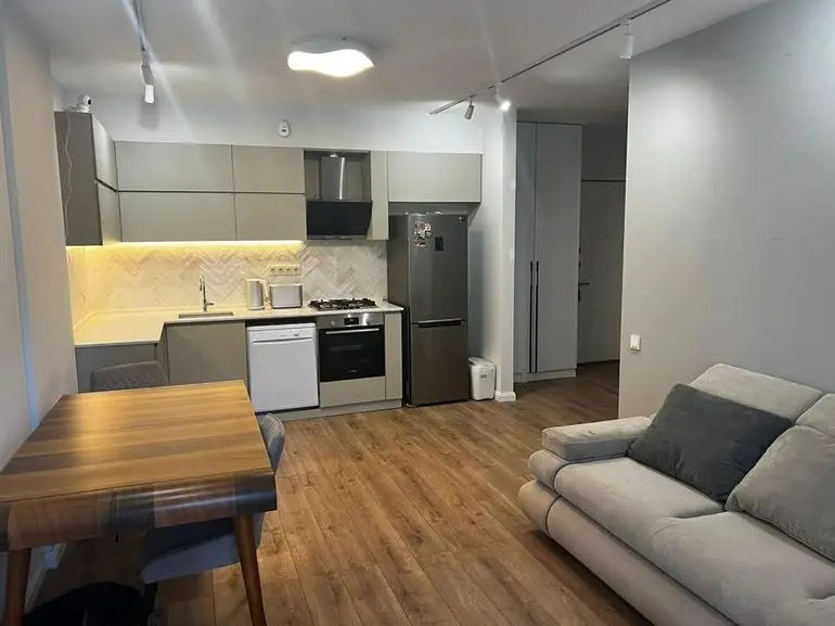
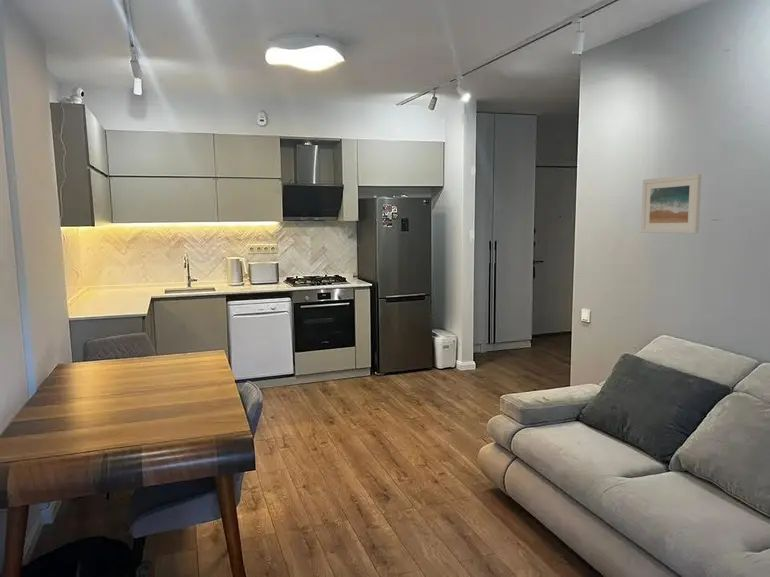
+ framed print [640,173,702,234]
